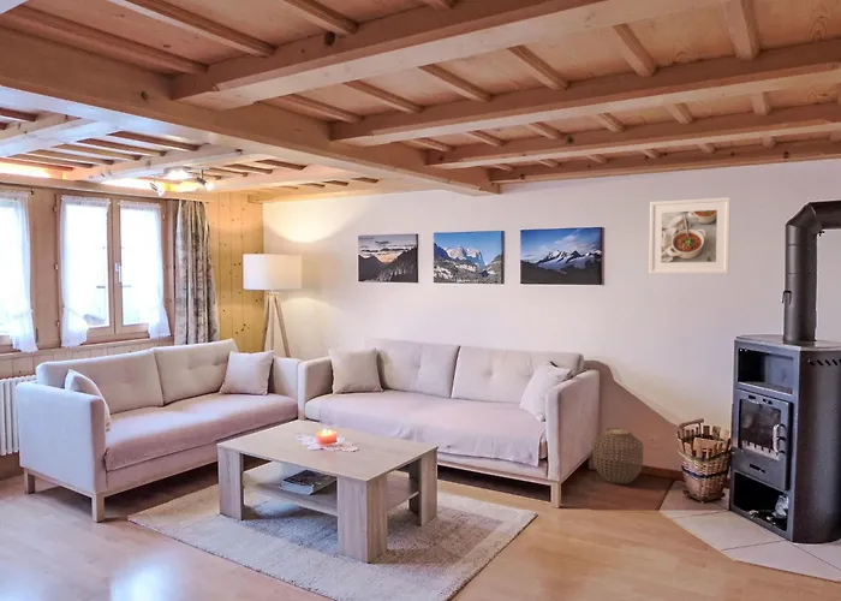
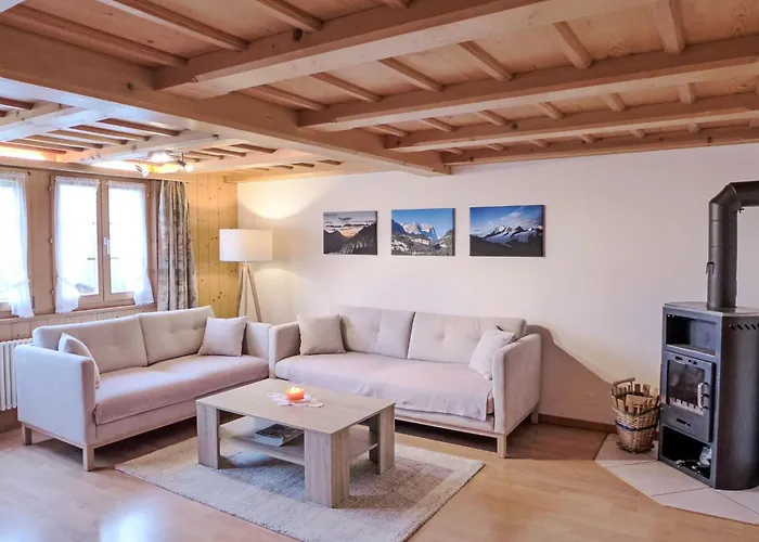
- woven basket [592,427,644,484]
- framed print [648,196,732,275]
